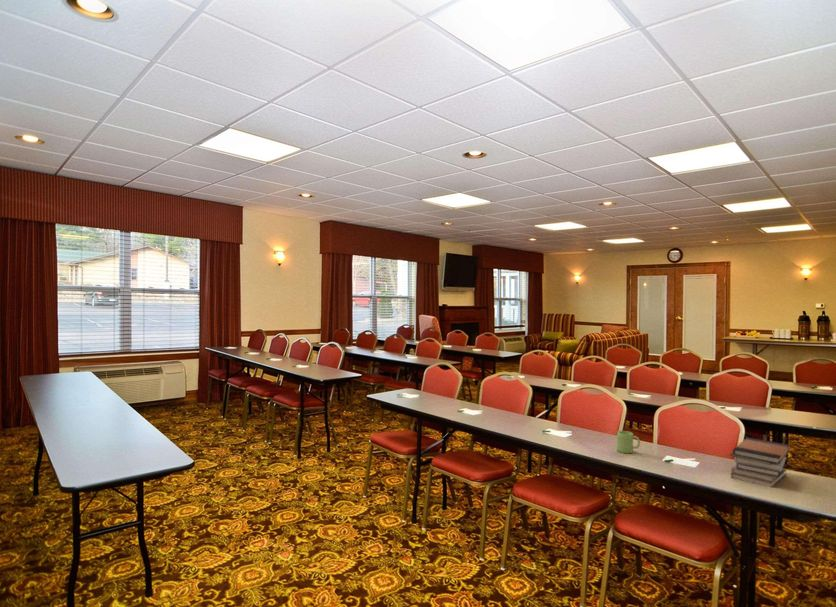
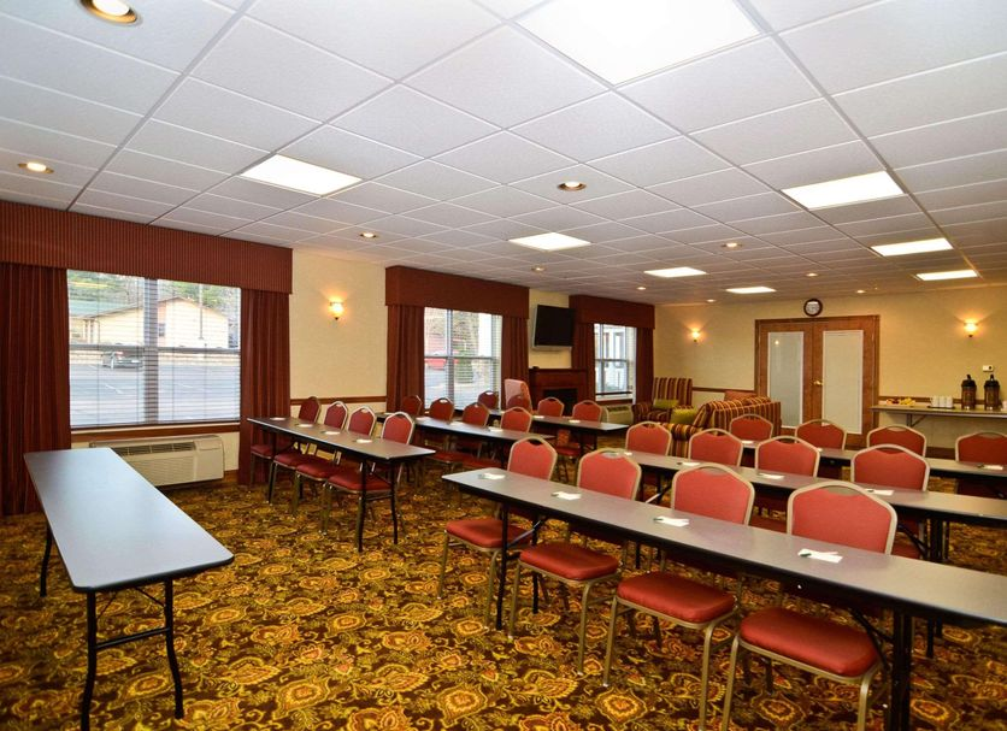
- book stack [729,437,791,489]
- mug [616,430,641,454]
